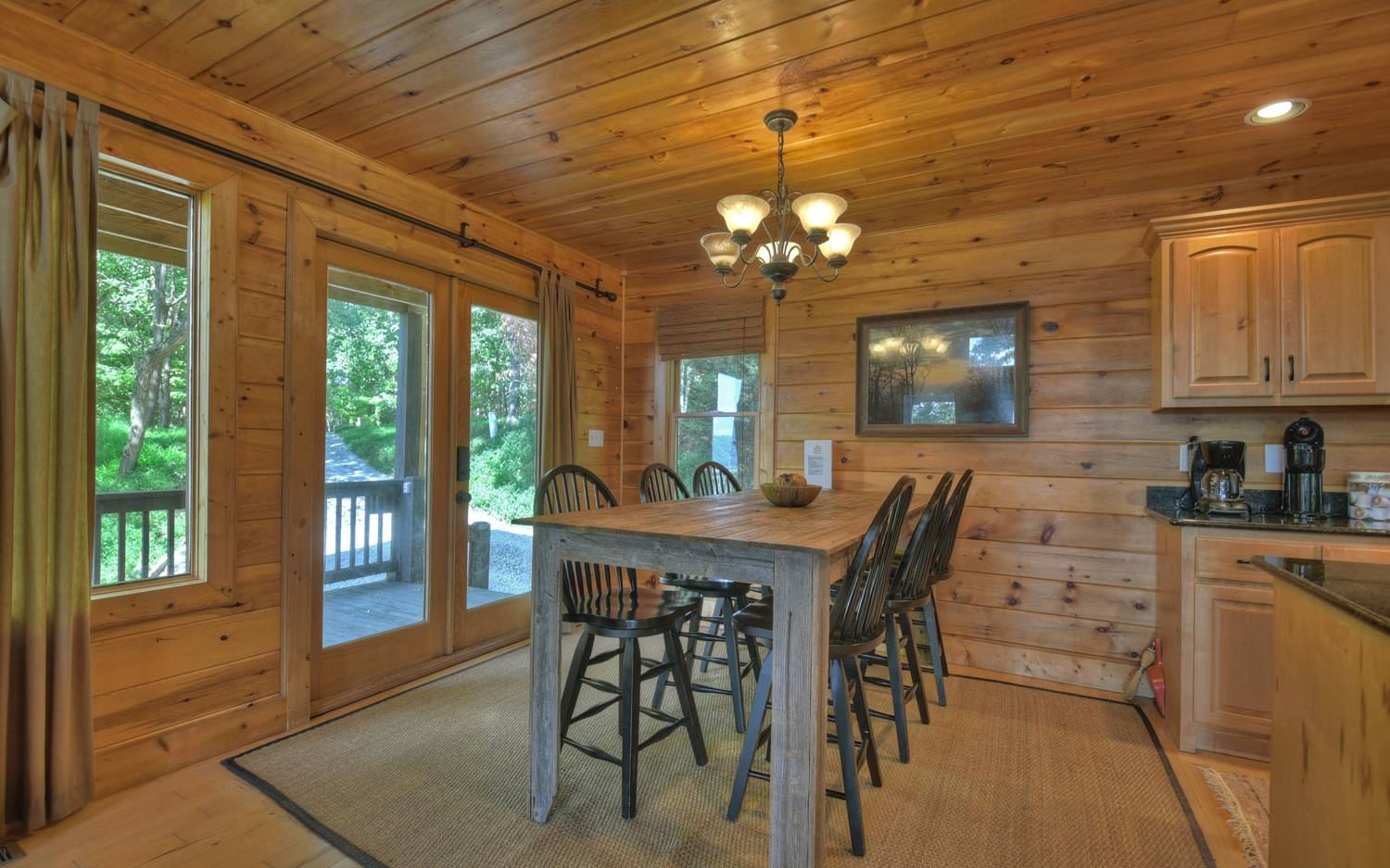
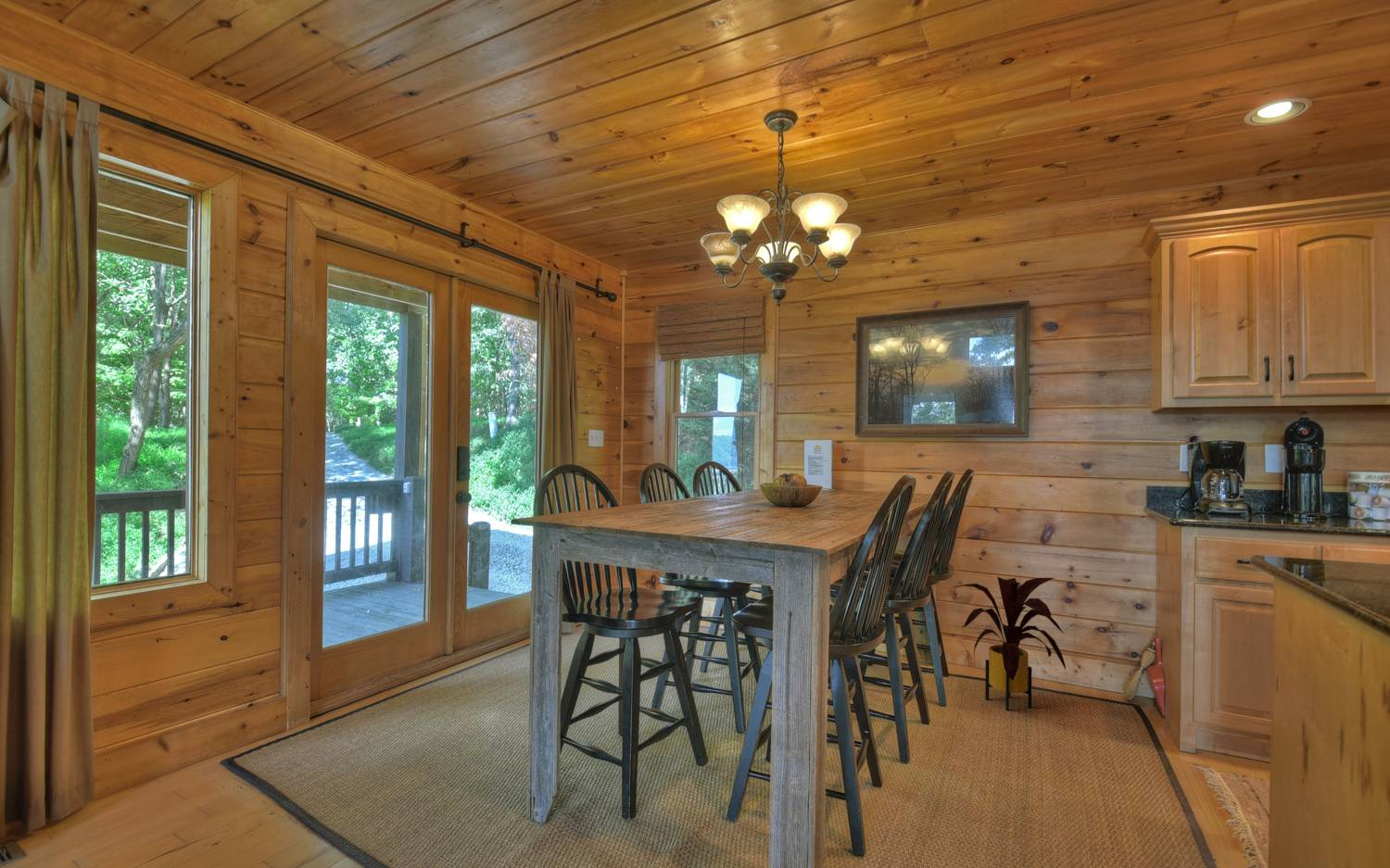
+ house plant [953,576,1067,711]
